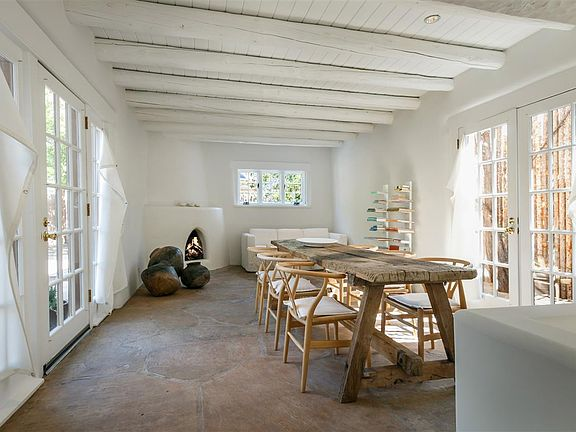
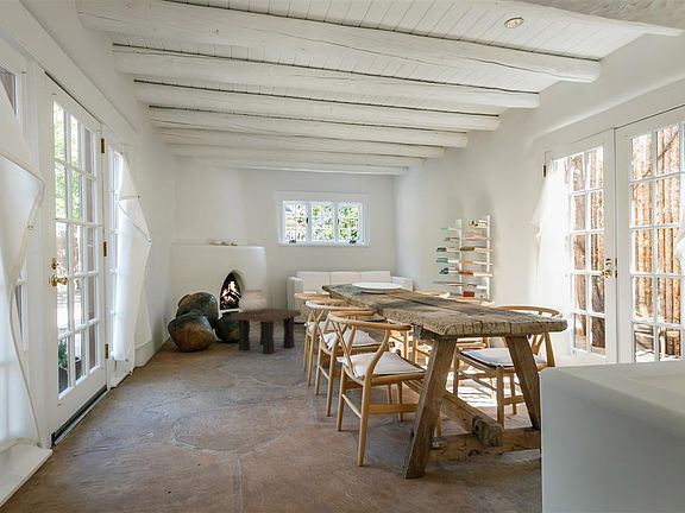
+ side table [230,306,302,355]
+ ceramic pot [238,289,269,314]
